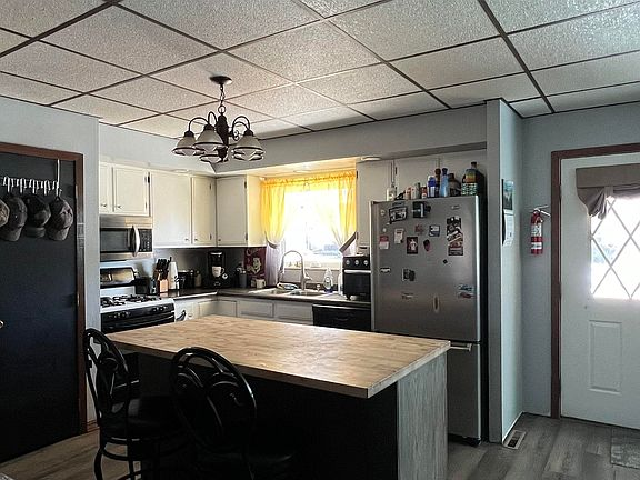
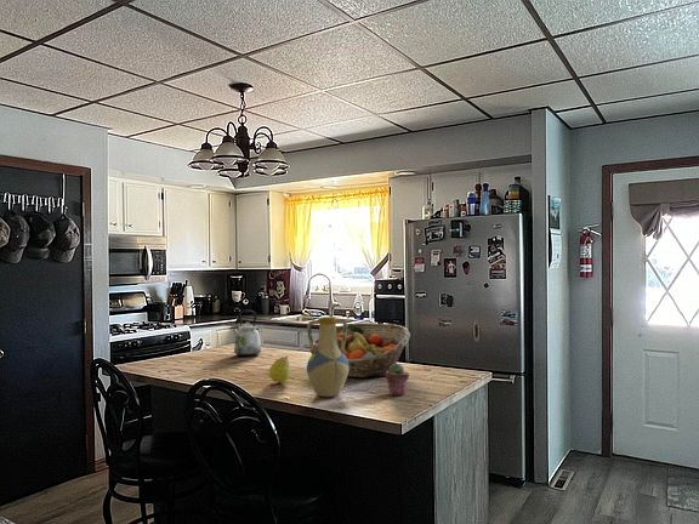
+ fruit basket [308,321,411,378]
+ fruit [268,355,291,385]
+ kettle [232,309,262,358]
+ potted succulent [385,361,410,397]
+ vase [306,317,348,398]
